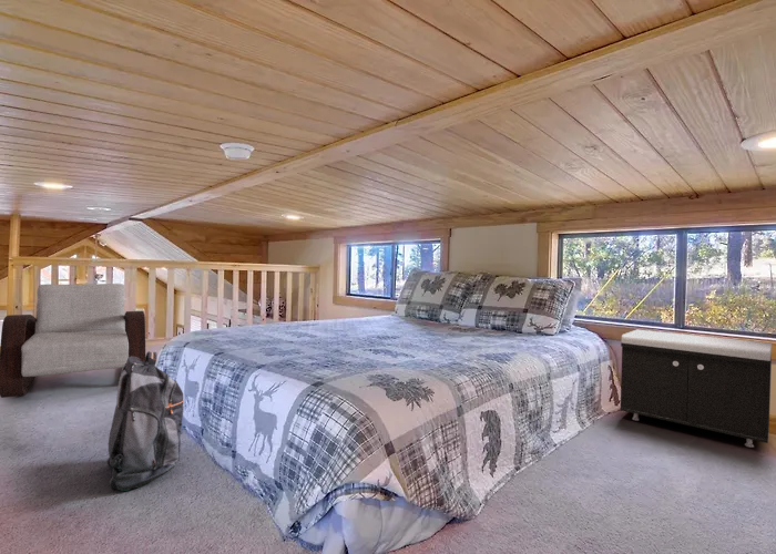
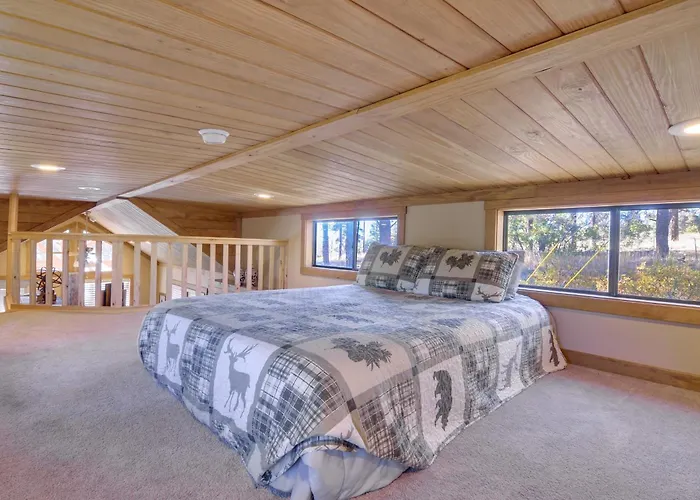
- armchair [0,283,146,399]
- backpack [106,350,185,492]
- storage bench [619,329,773,449]
